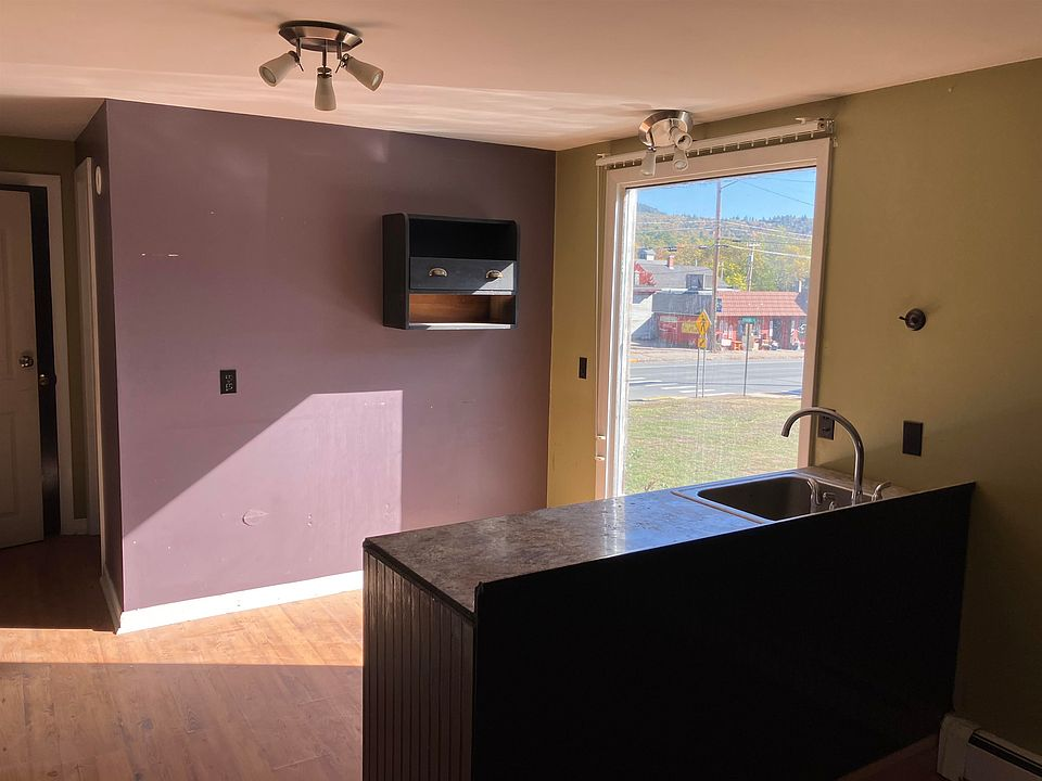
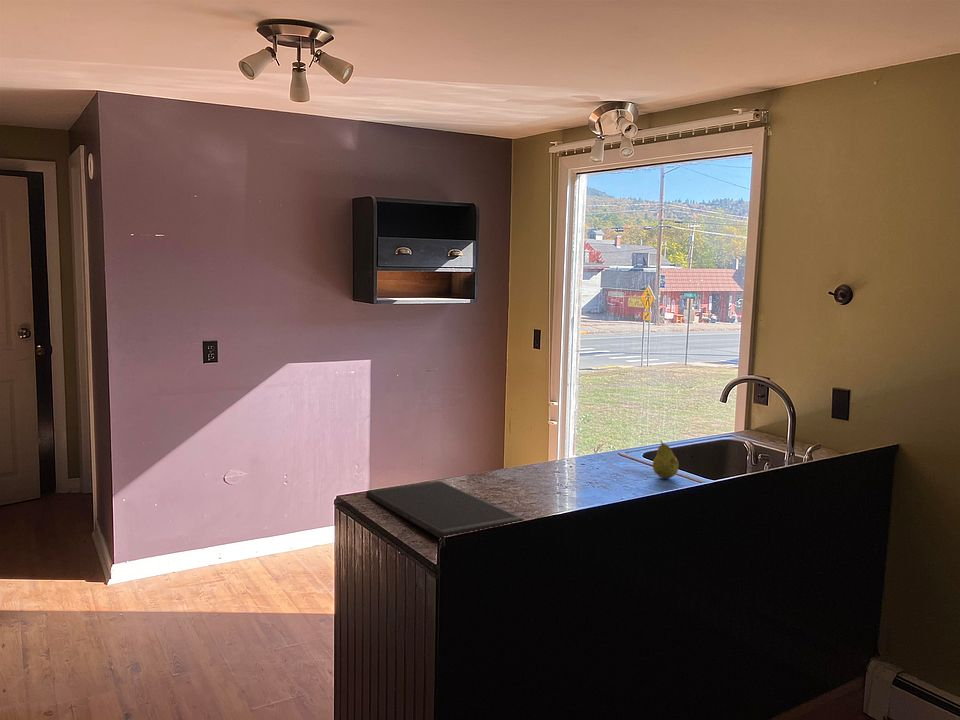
+ cutting board [365,480,525,539]
+ fruit [652,439,680,479]
